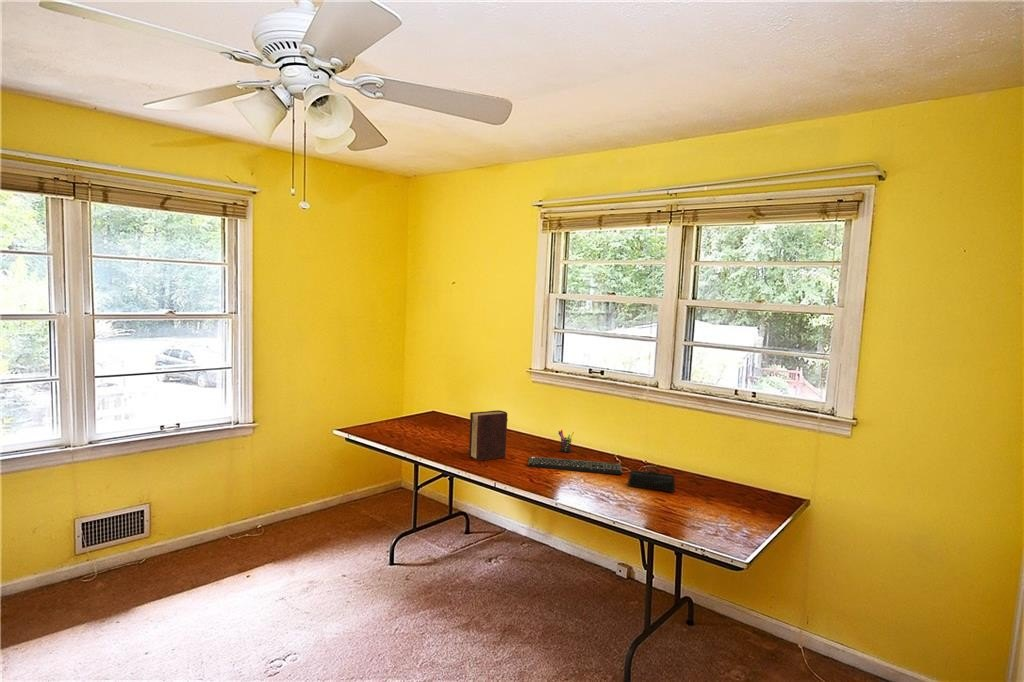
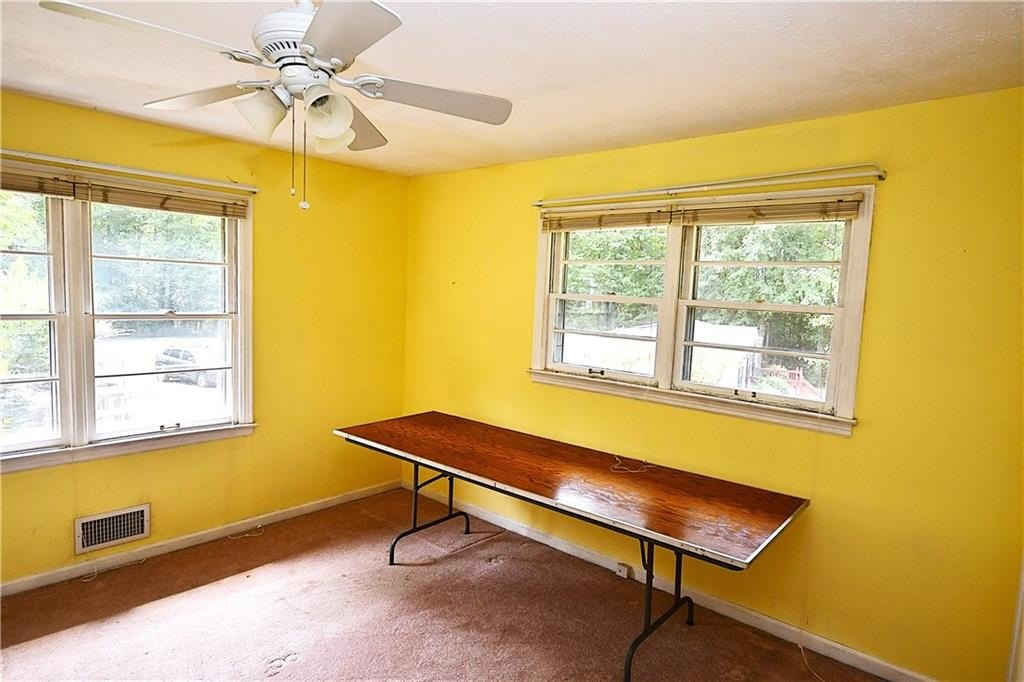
- pencil case [627,465,676,493]
- diary [468,409,509,462]
- pen holder [558,429,575,454]
- keyboard [526,456,624,475]
